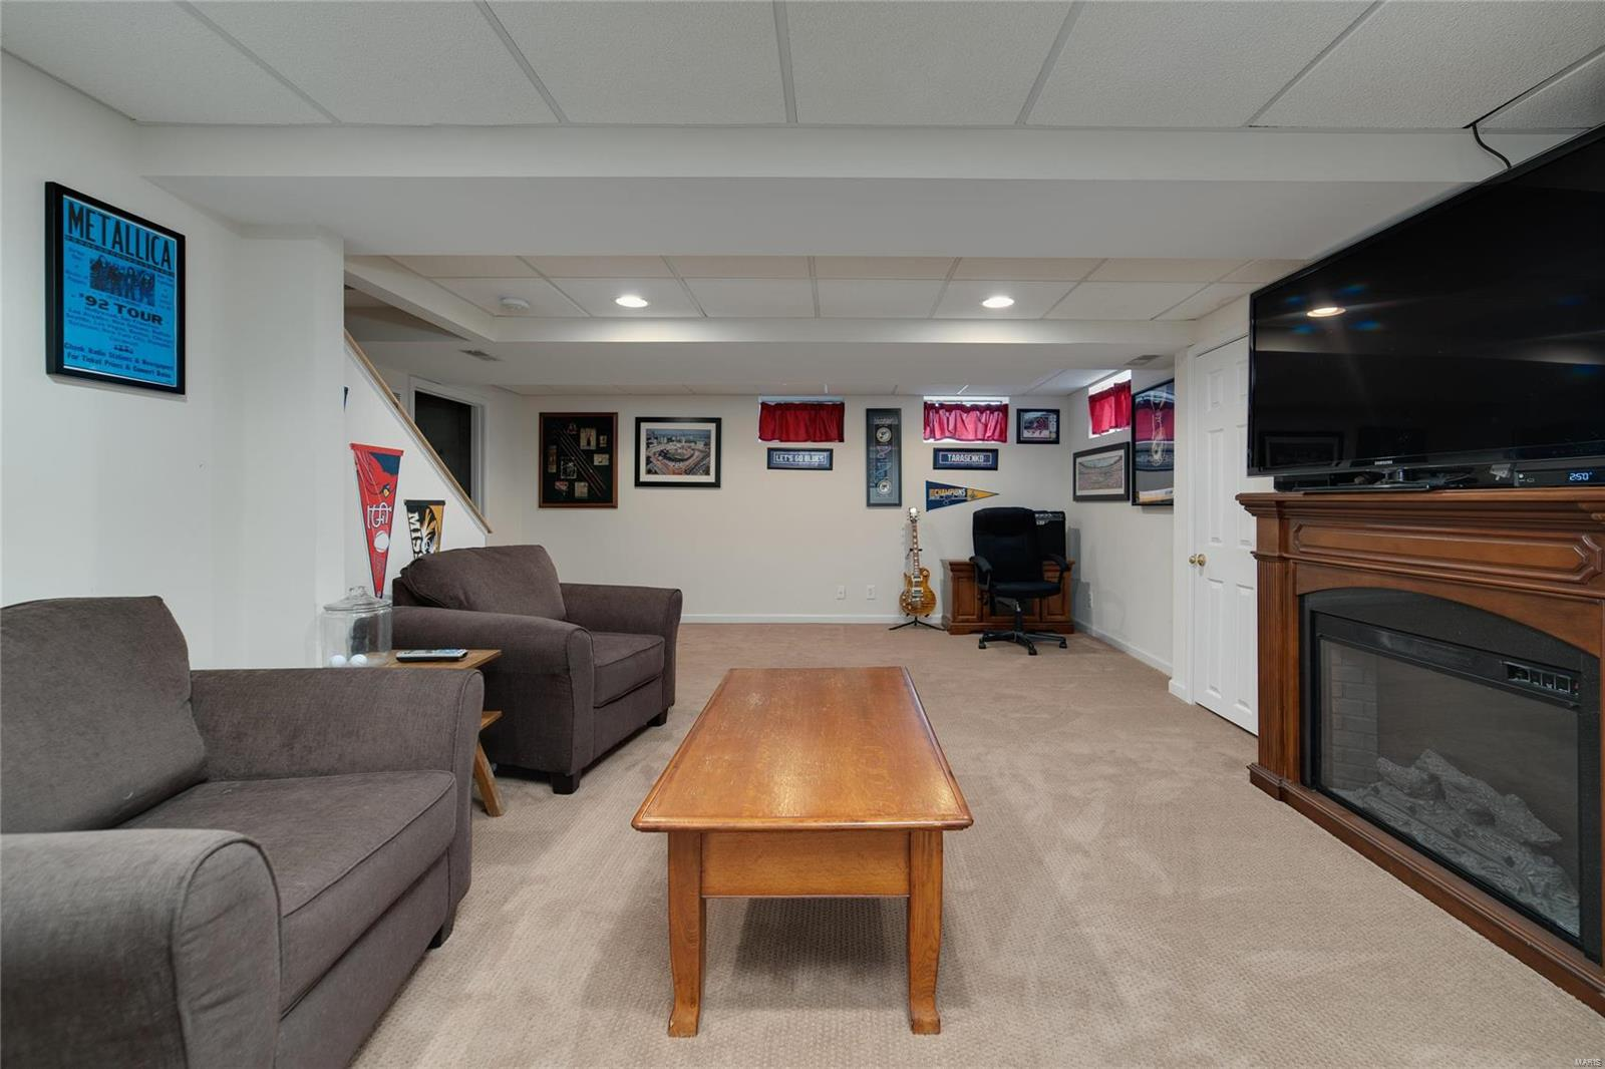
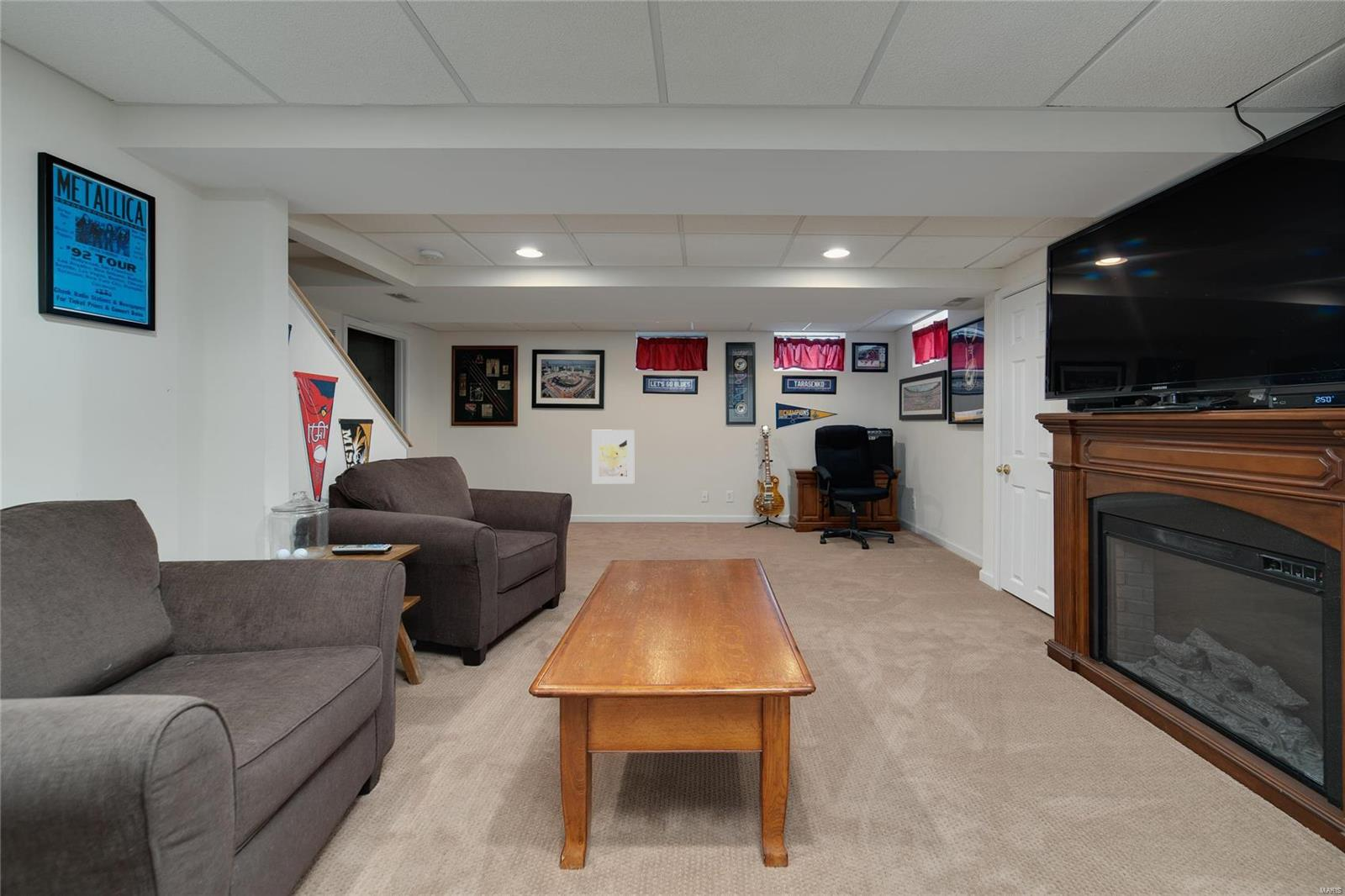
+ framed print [591,429,635,484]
